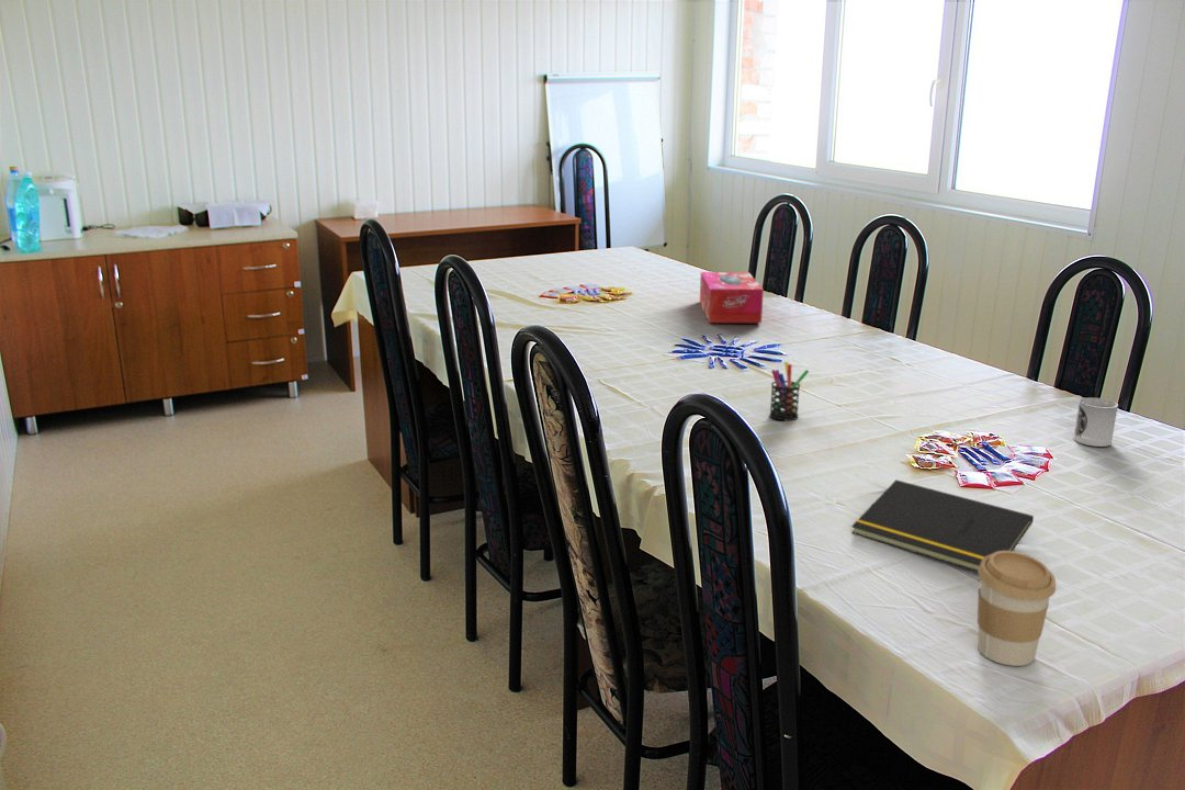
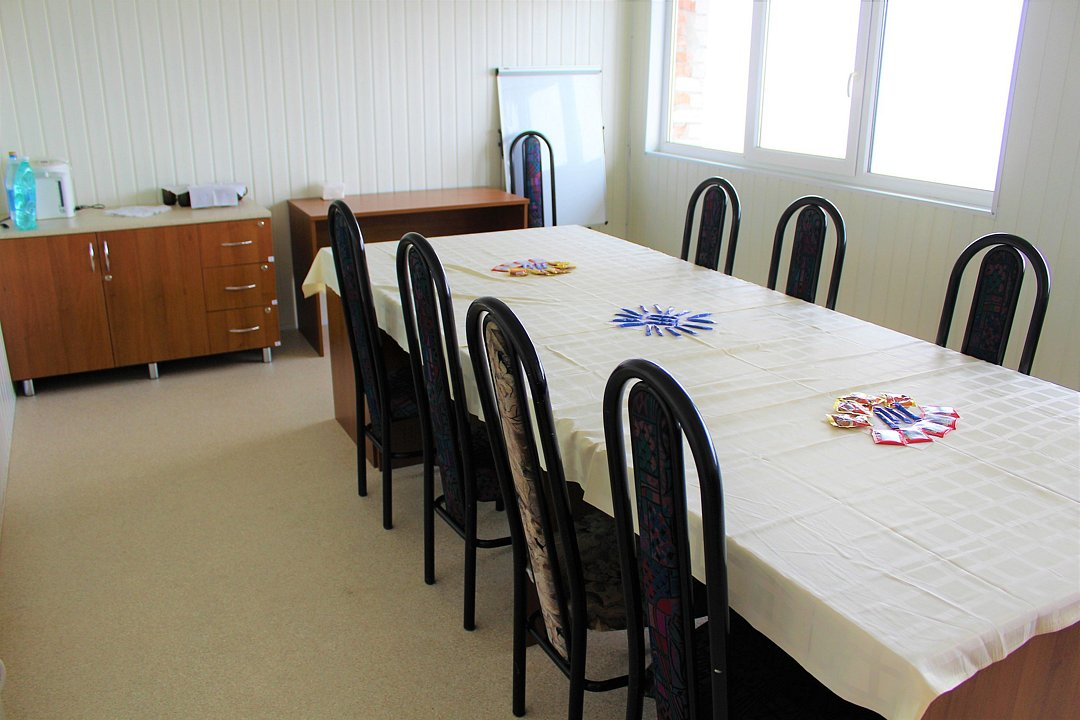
- pen holder [768,361,810,421]
- tissue box [699,271,765,324]
- notepad [850,478,1035,573]
- coffee cup [977,550,1057,667]
- cup [1073,396,1119,448]
